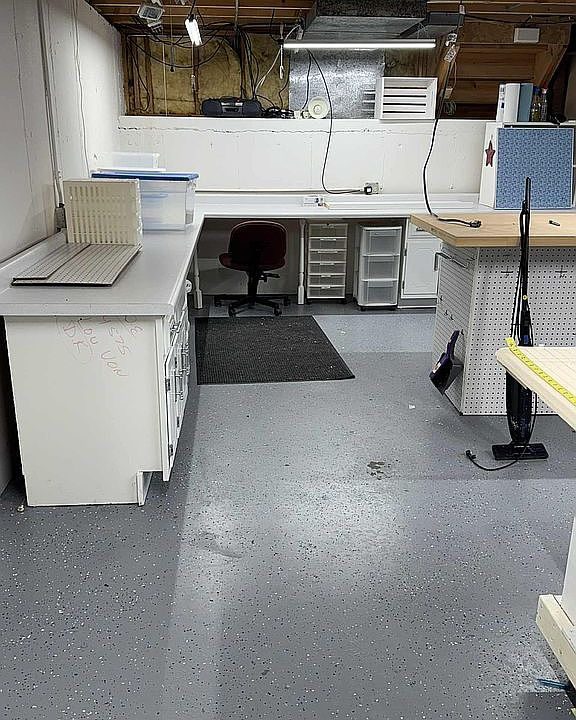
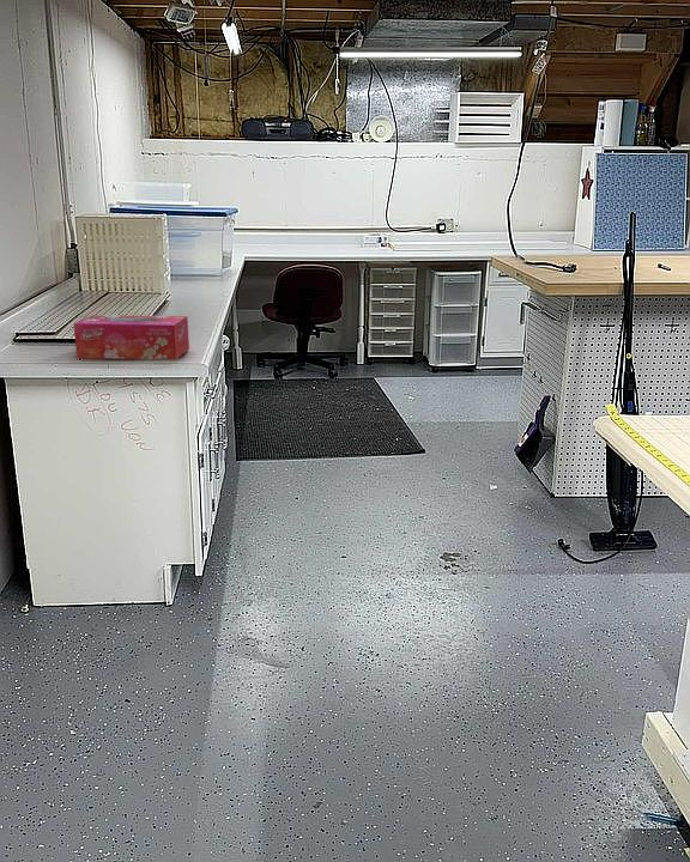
+ tissue box [73,314,190,360]
